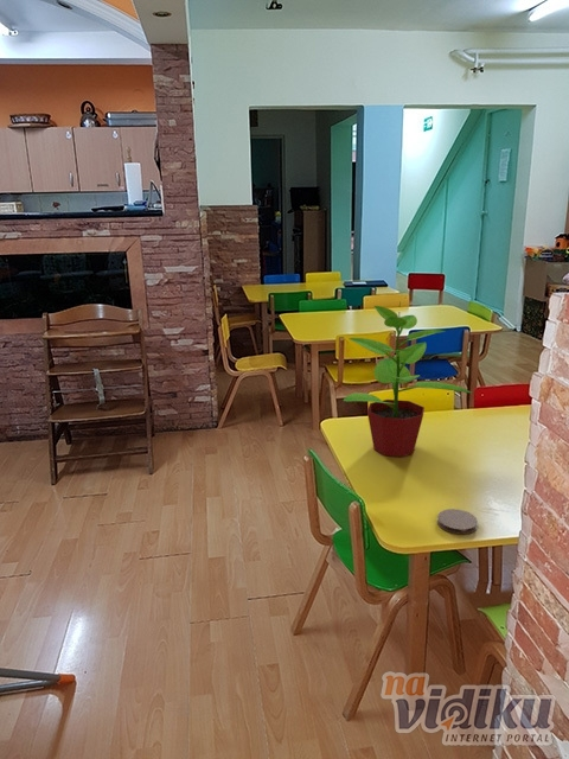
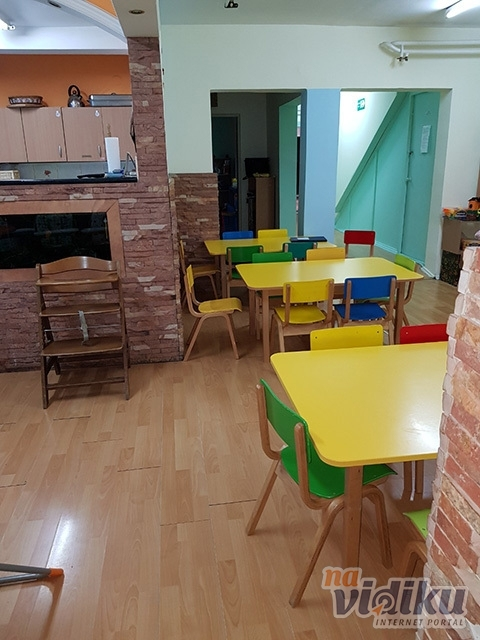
- coaster [436,508,479,535]
- potted plant [341,301,472,458]
